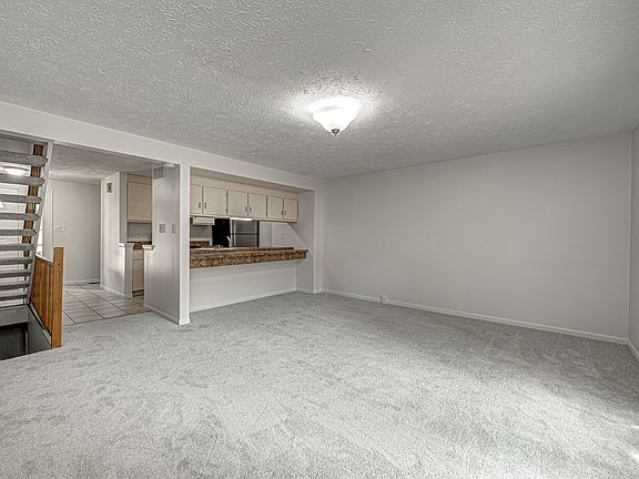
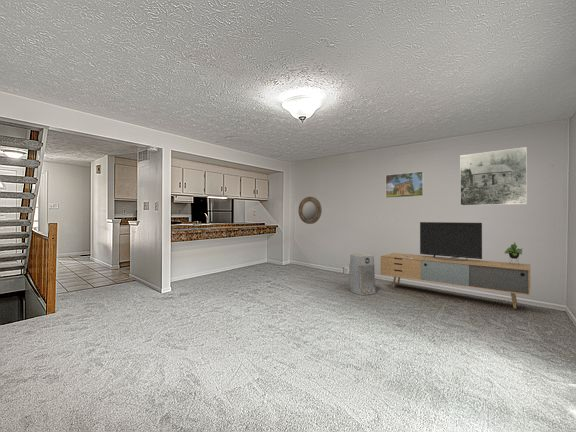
+ air purifier [348,253,377,296]
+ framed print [459,146,528,207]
+ home mirror [297,196,323,225]
+ media console [380,221,531,309]
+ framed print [385,170,425,199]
